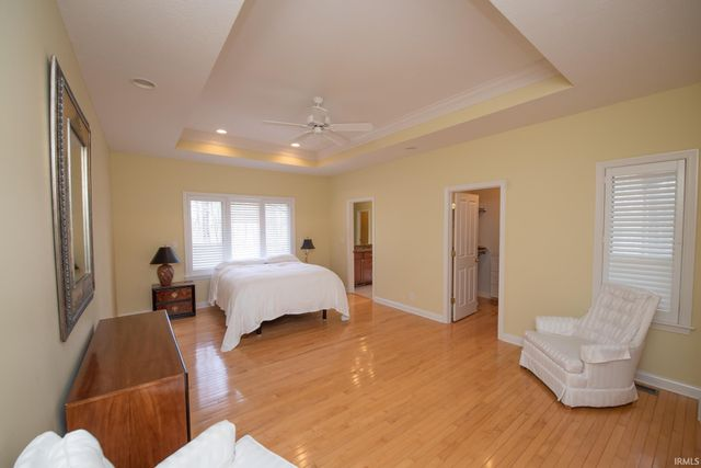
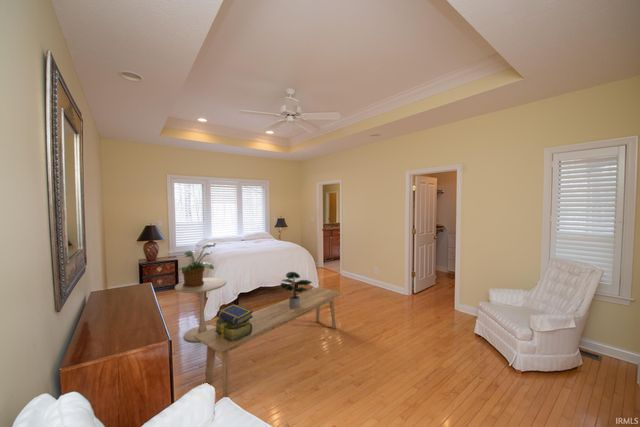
+ bench [194,286,343,398]
+ side table [174,276,228,343]
+ potted plant [177,242,217,287]
+ potted plant [279,271,313,308]
+ stack of books [214,303,254,343]
